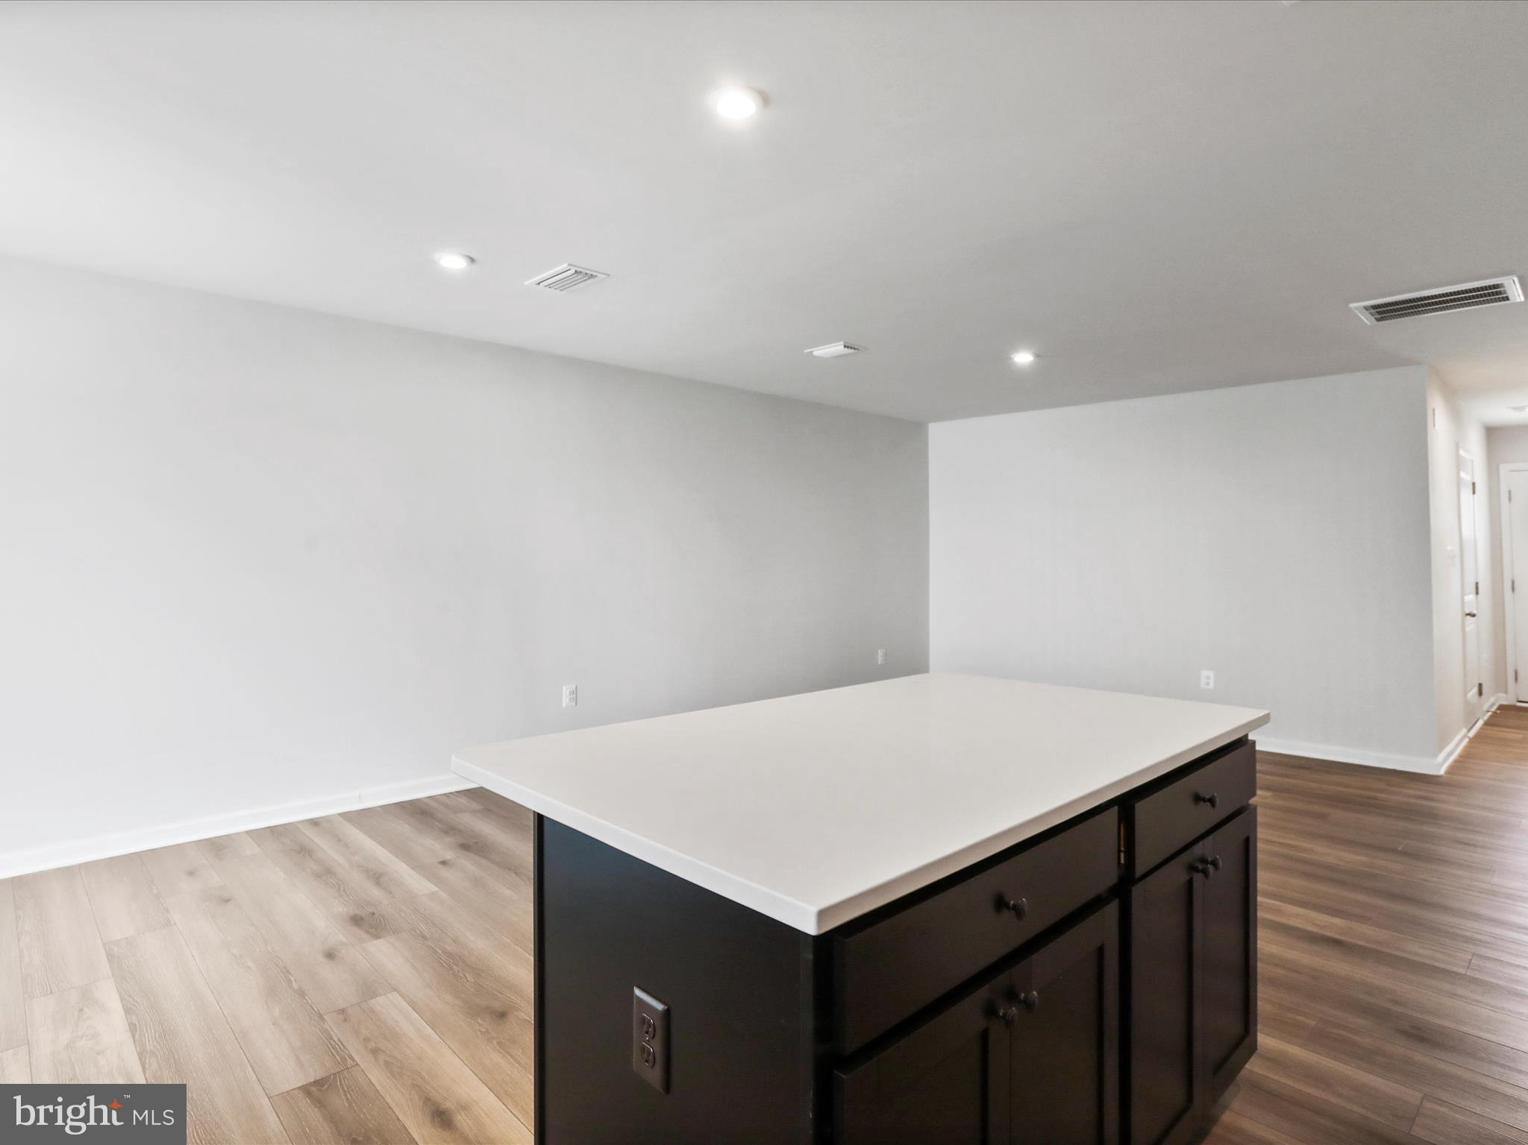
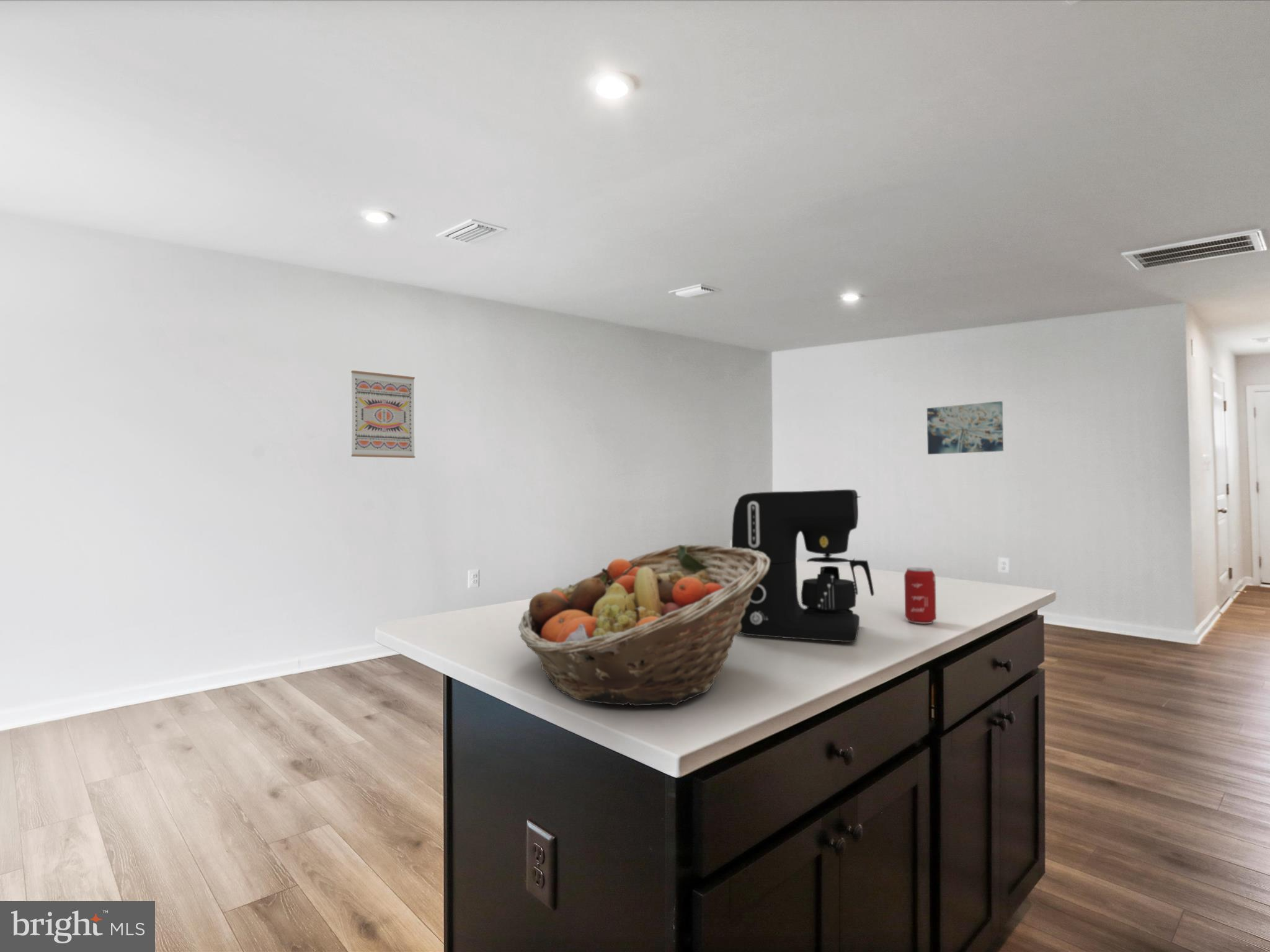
+ coffee maker [731,489,874,643]
+ beverage can [904,566,937,624]
+ wall art [350,370,415,459]
+ wall art [926,400,1004,455]
+ fruit basket [518,544,770,707]
